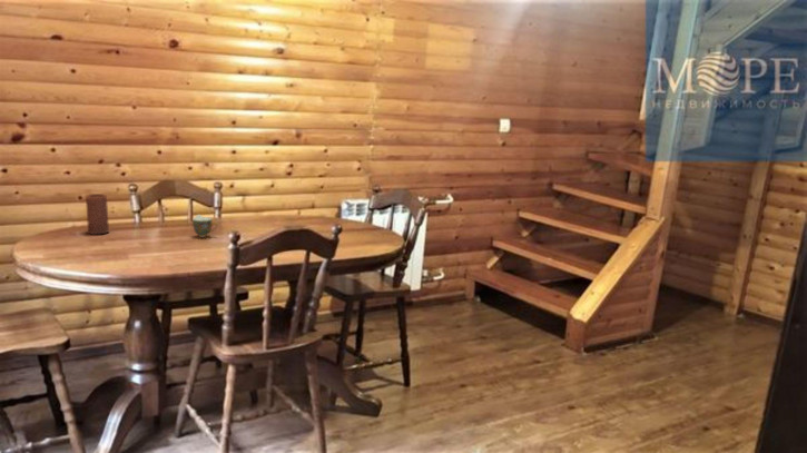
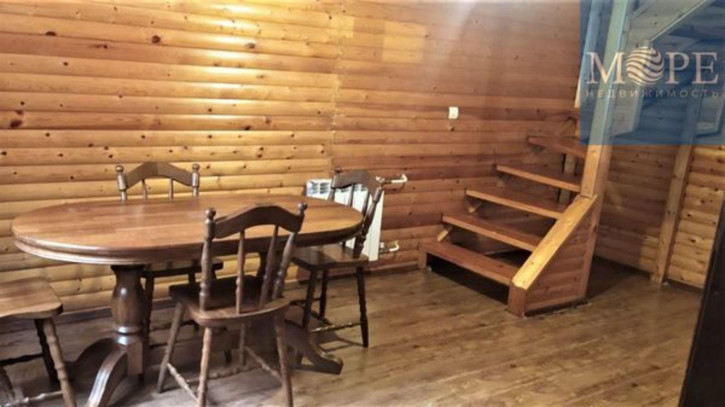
- candle [85,193,110,235]
- teacup [191,214,219,238]
